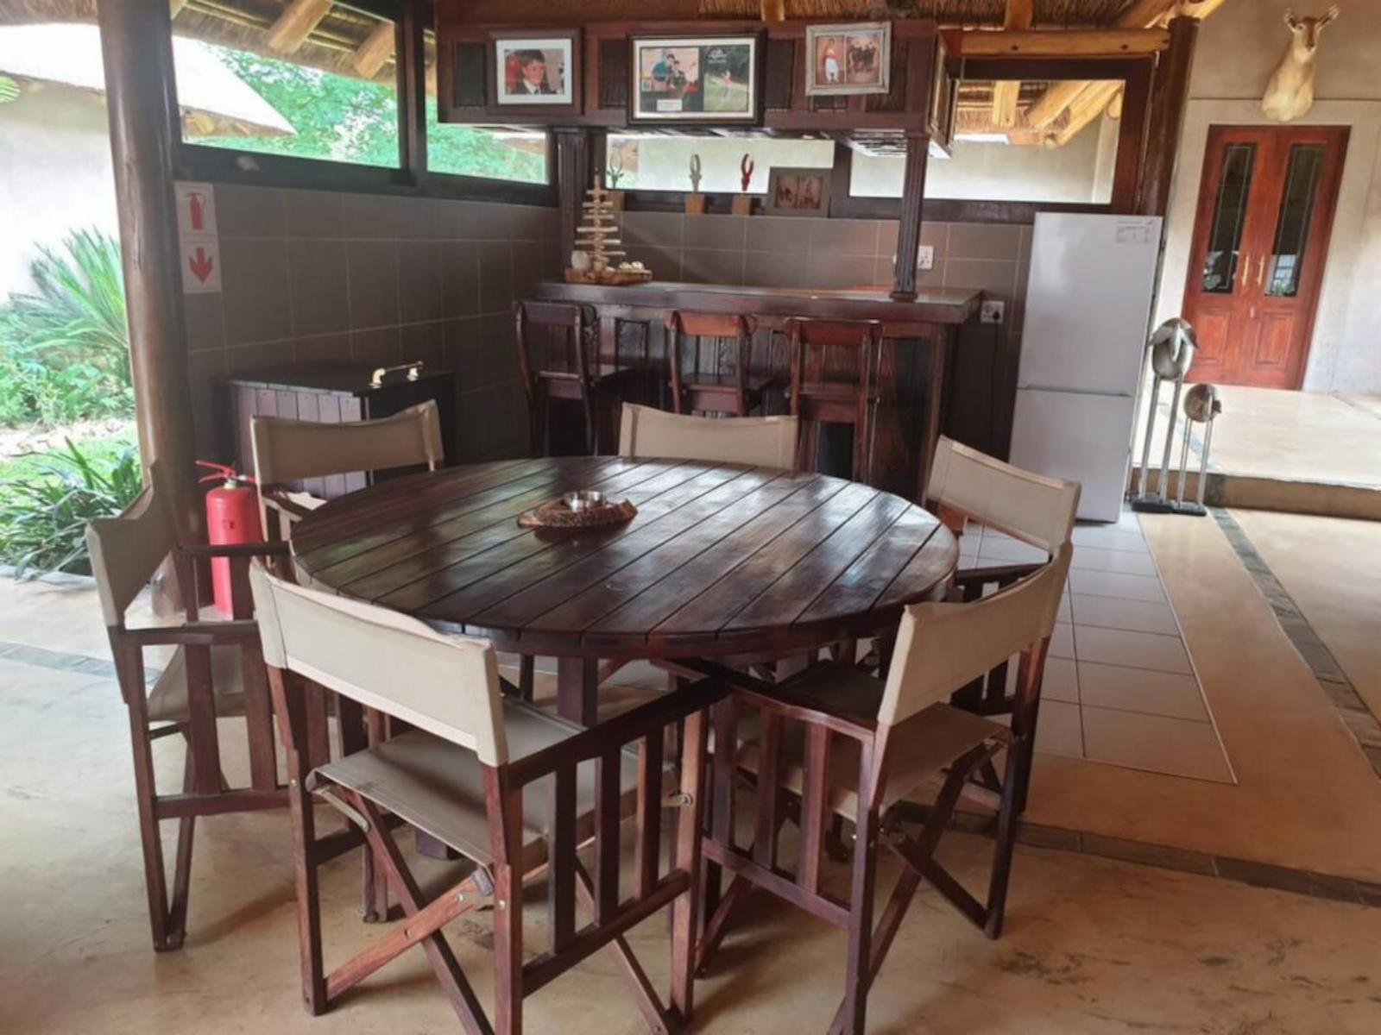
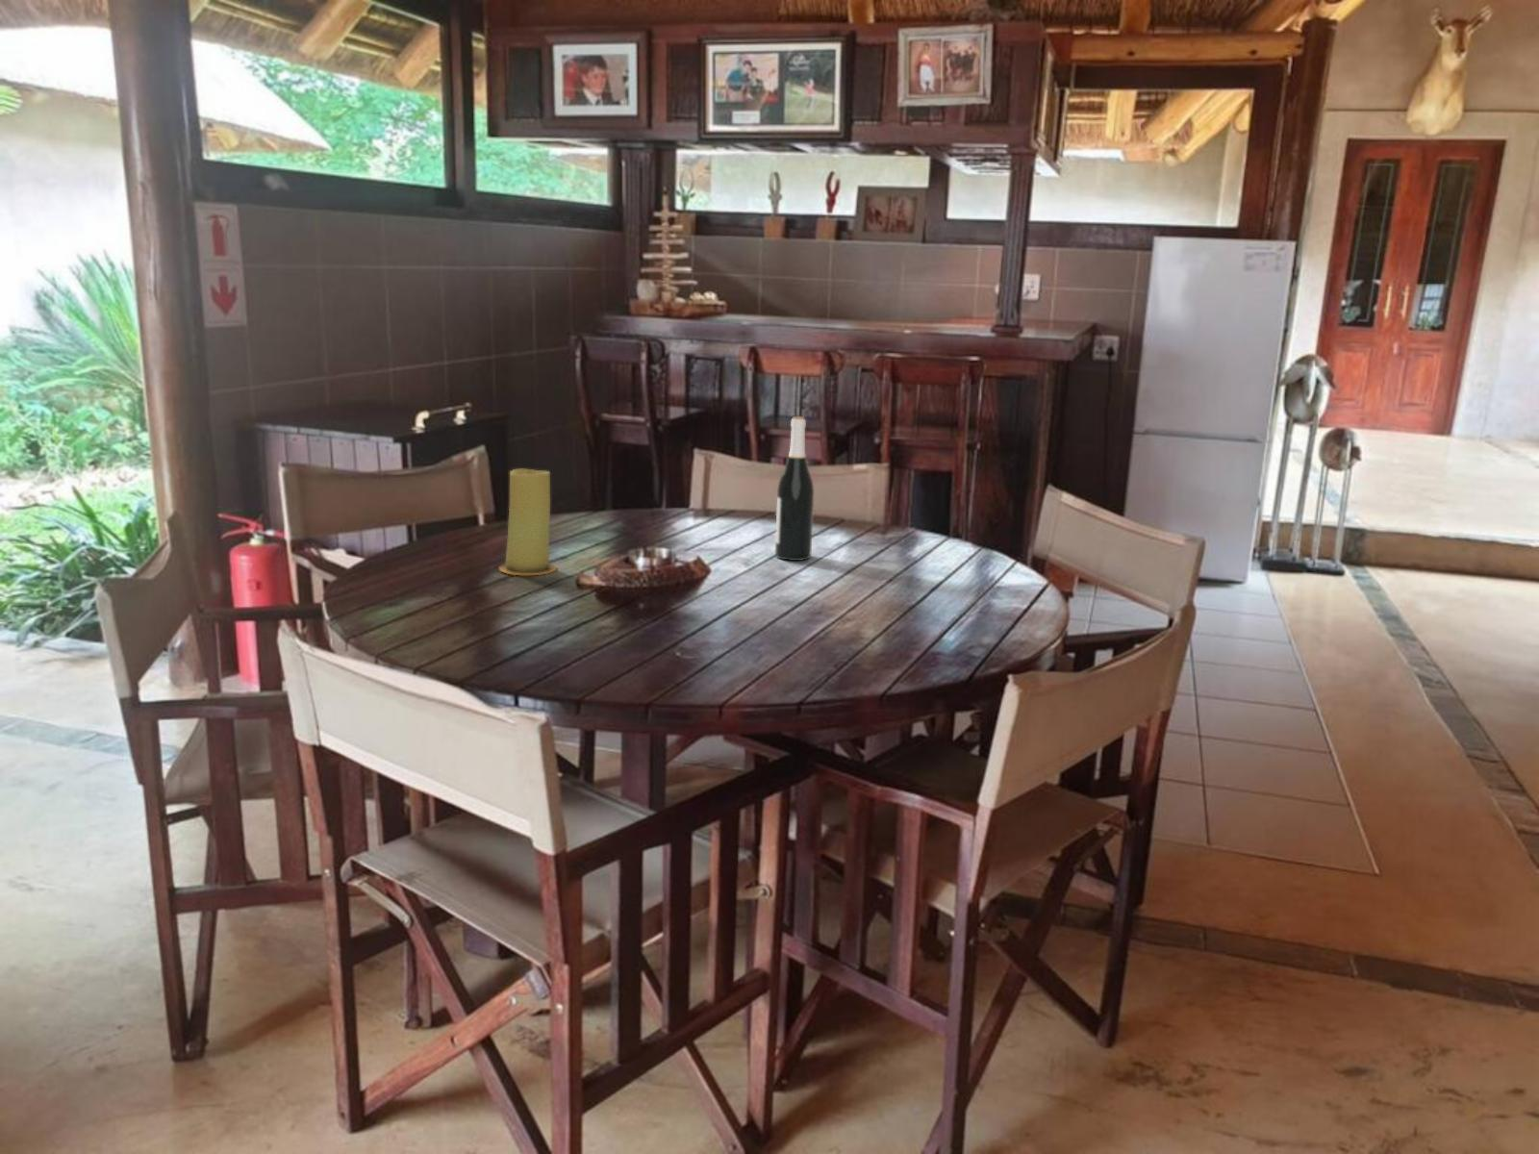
+ wine bottle [774,416,814,561]
+ candle [498,468,557,576]
